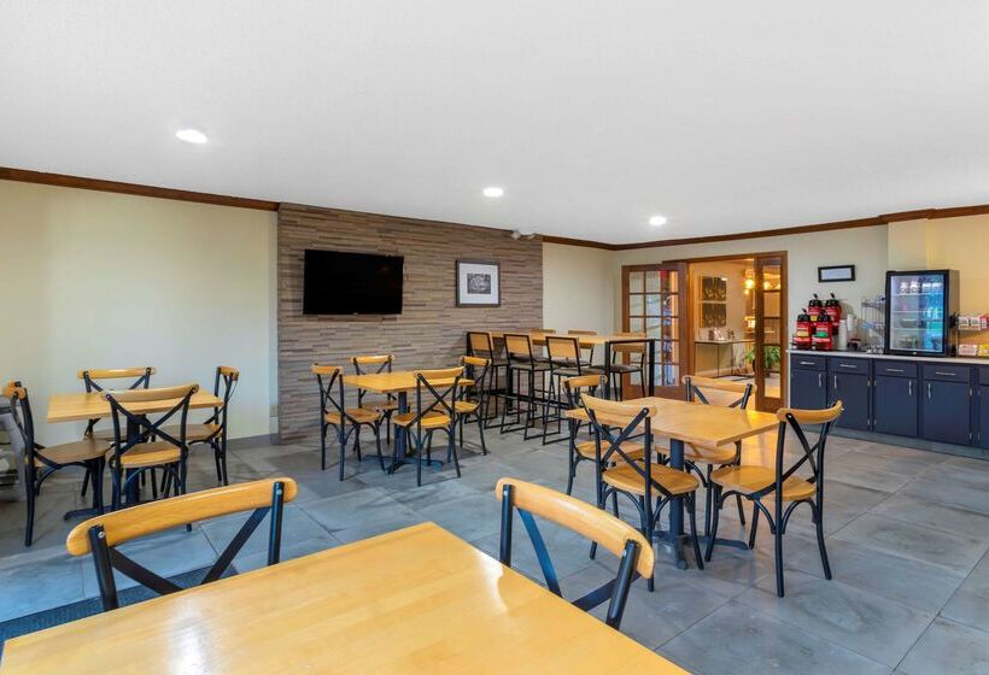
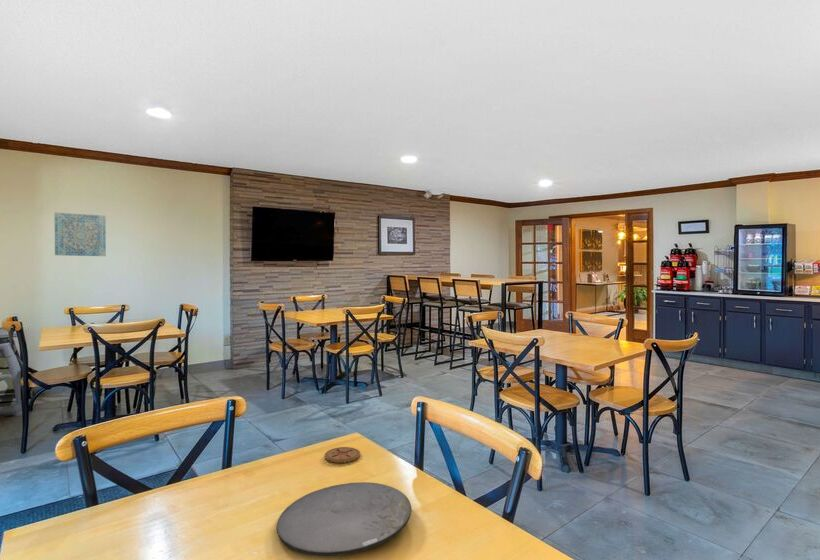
+ coaster [324,446,361,464]
+ plate [276,481,412,557]
+ wall art [54,211,107,257]
